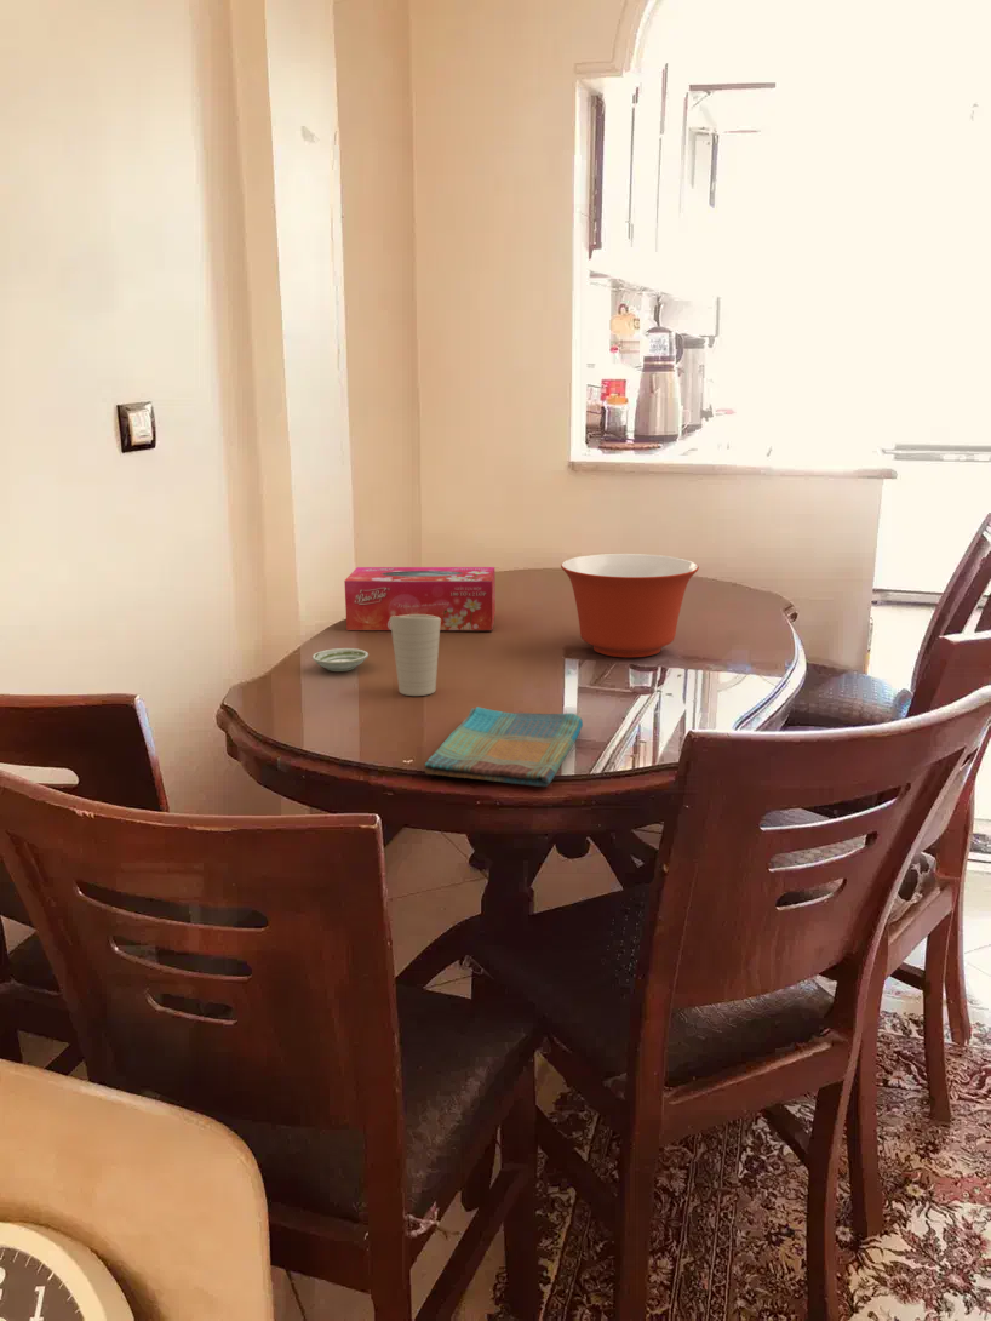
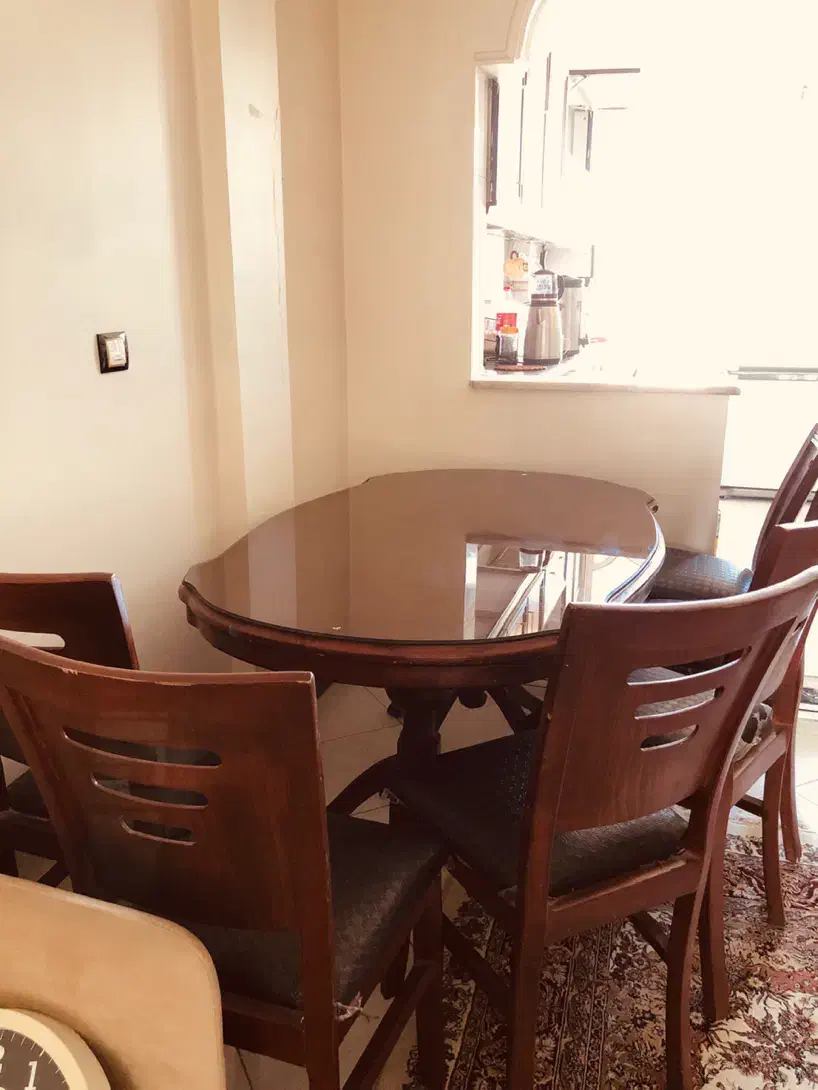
- dish towel [423,705,584,788]
- saucer [311,647,370,673]
- mixing bowl [560,553,700,659]
- tissue box [343,566,497,631]
- cup [390,614,441,697]
